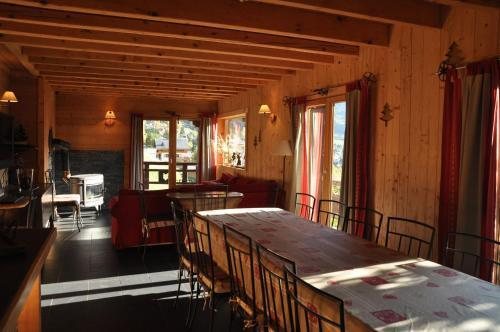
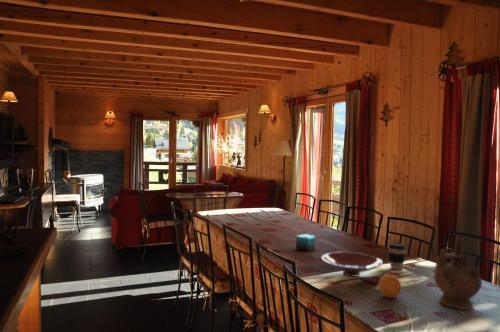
+ coffee cup [387,242,407,271]
+ fruit [377,273,403,299]
+ bowl [321,251,384,278]
+ candle [295,233,316,252]
+ ceremonial vessel [433,236,483,311]
